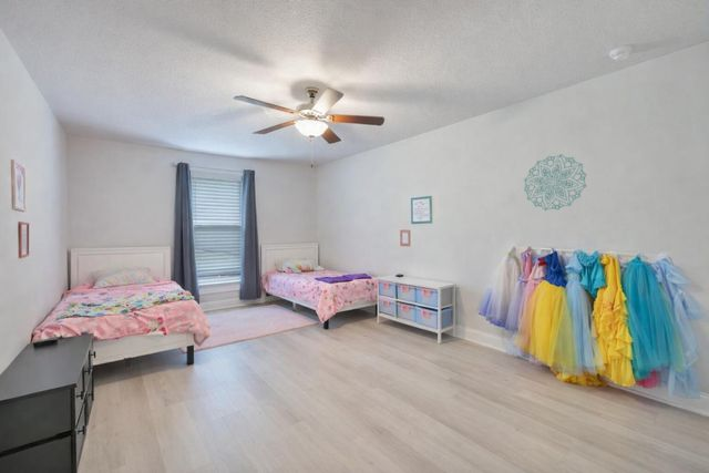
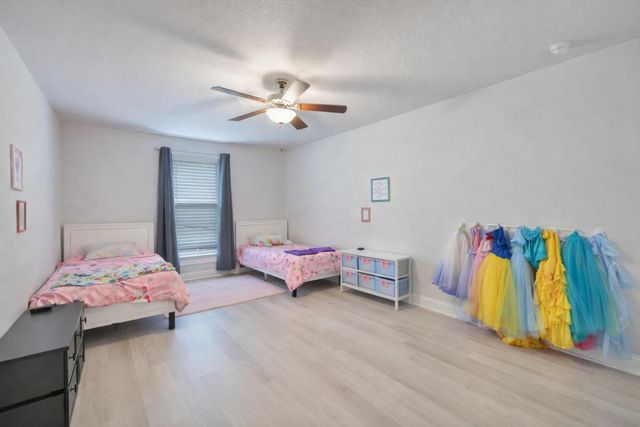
- wall decoration [523,153,587,212]
